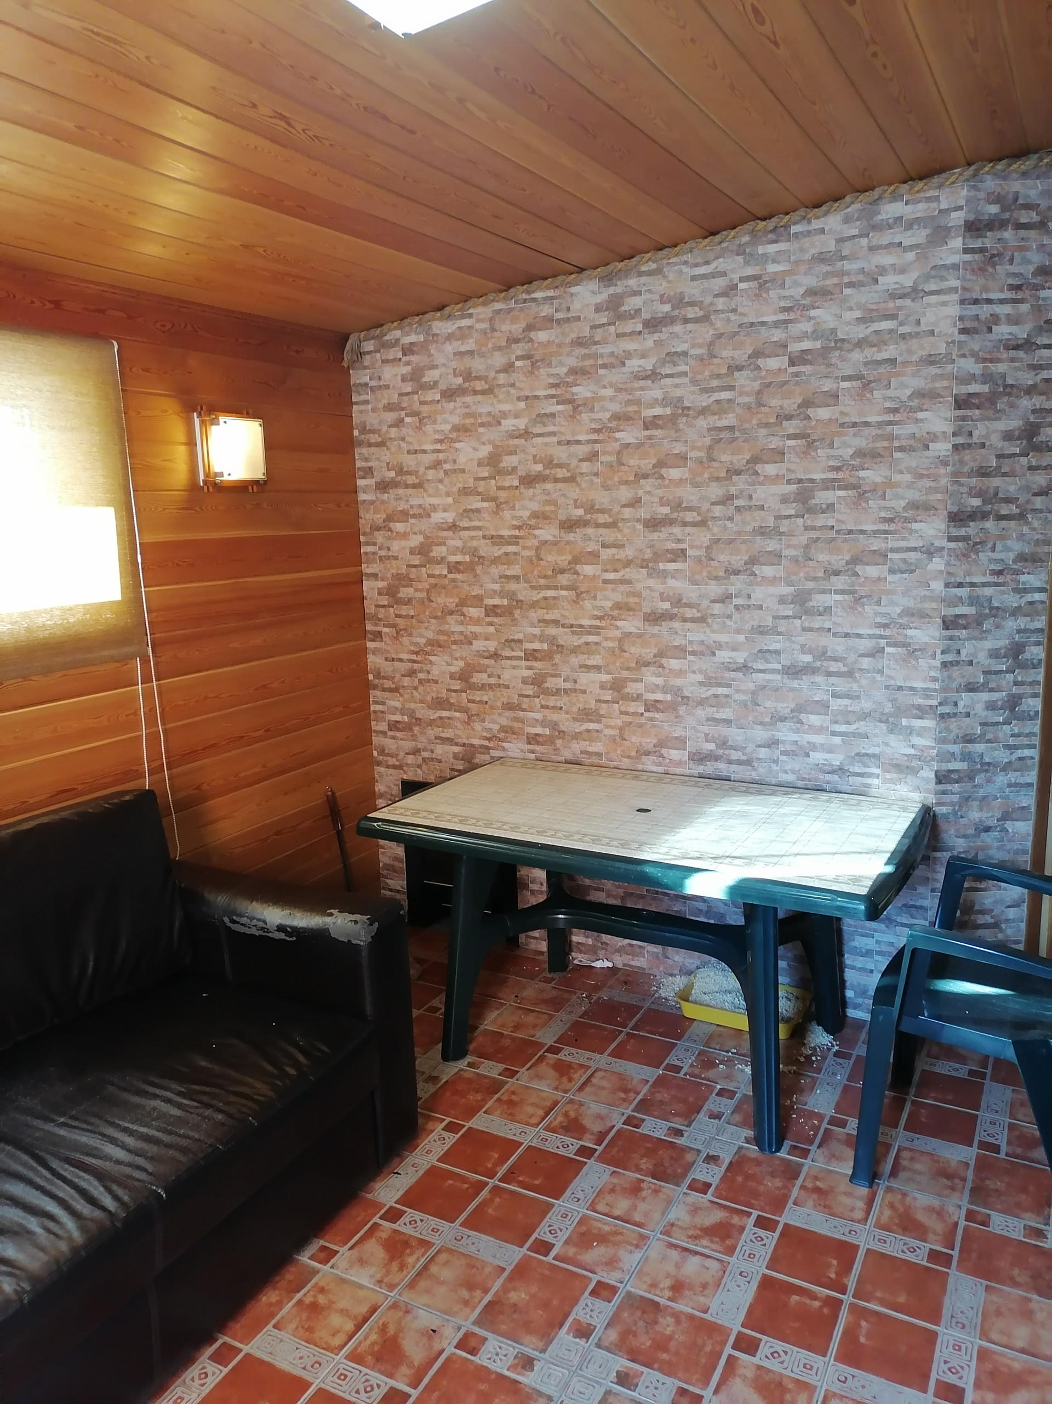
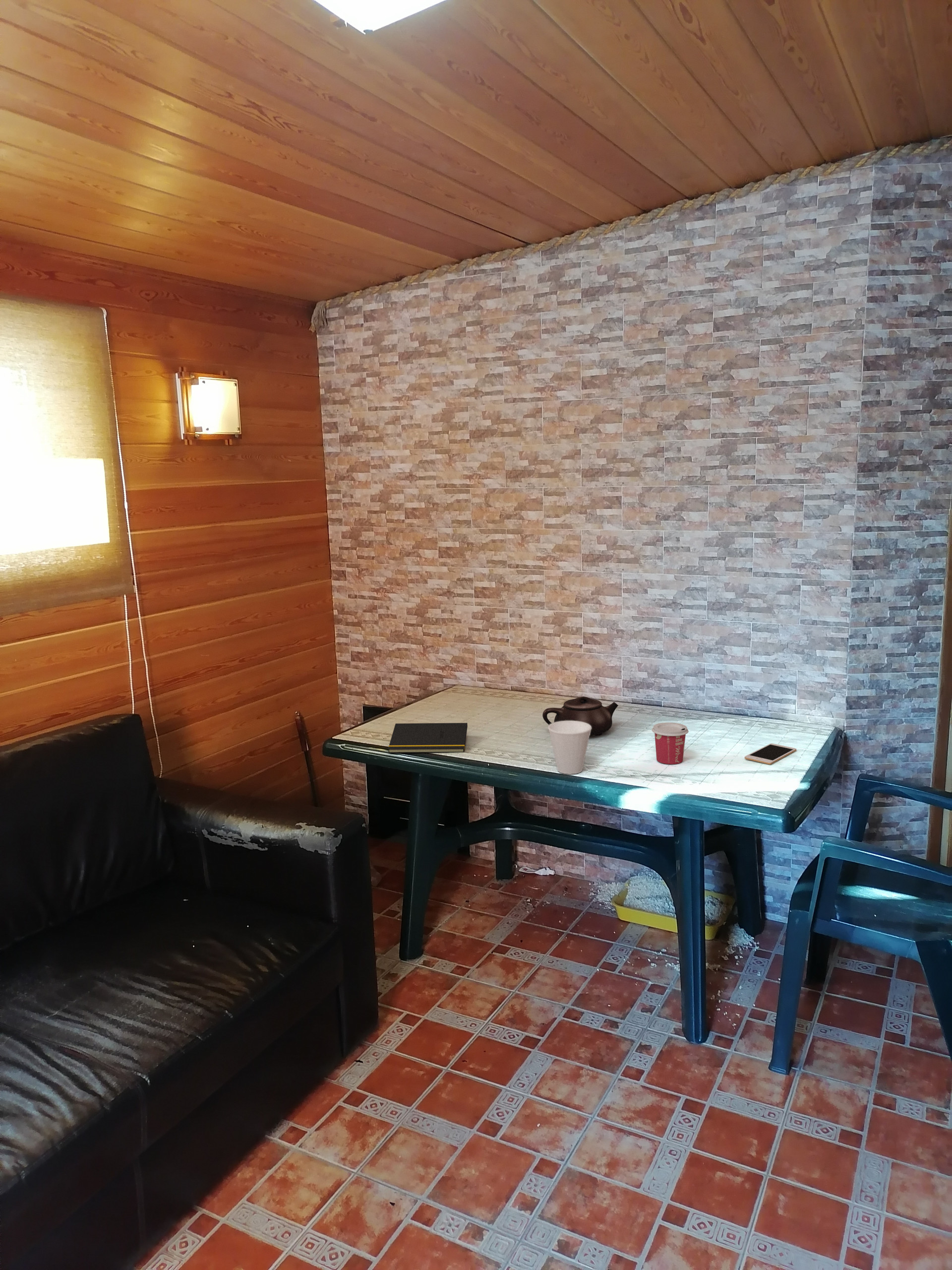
+ cup [547,721,592,775]
+ notepad [388,722,468,754]
+ cell phone [744,743,797,765]
+ teapot [542,696,619,736]
+ cup [652,722,689,764]
